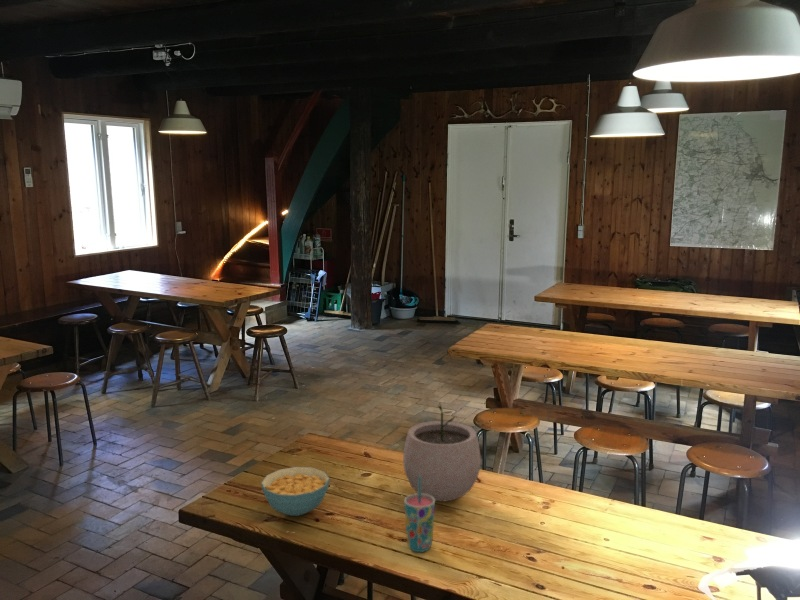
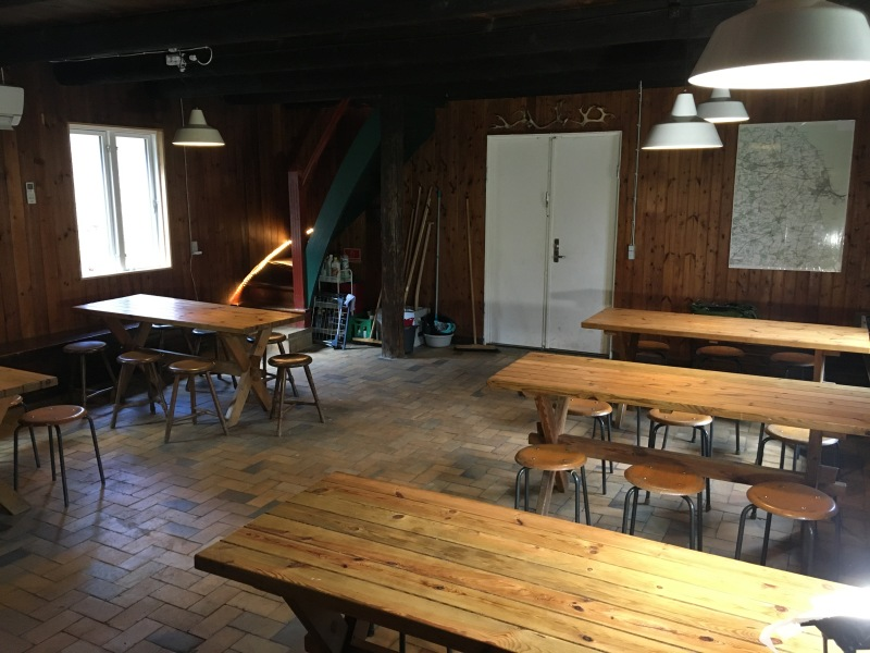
- cup [403,476,436,553]
- plant pot [402,403,482,502]
- cereal bowl [260,466,330,517]
